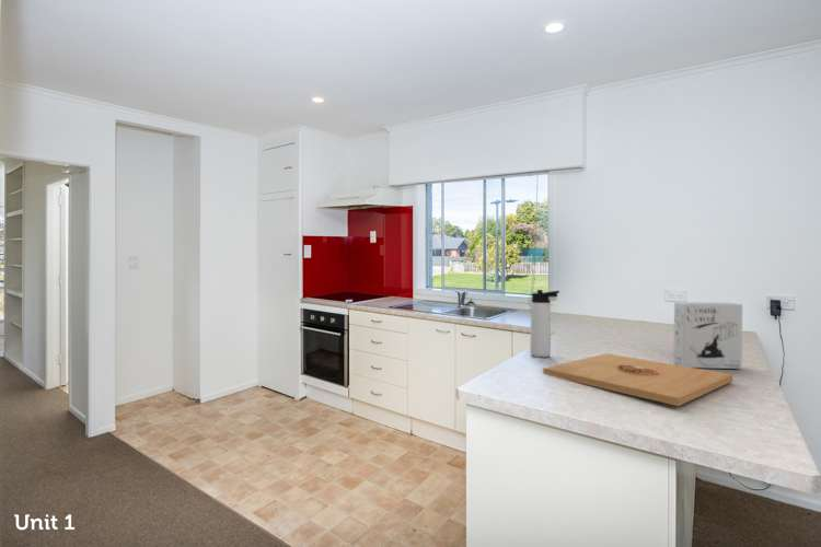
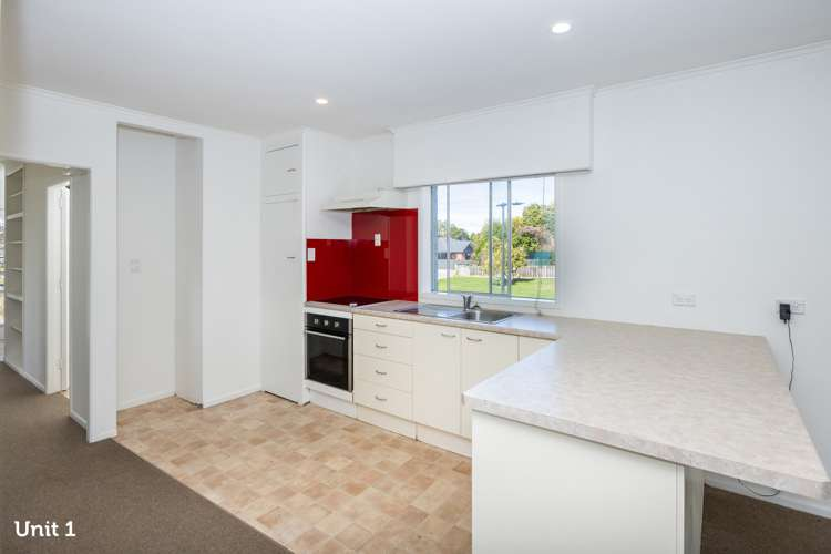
- thermos bottle [529,289,560,358]
- cereal box [672,301,743,370]
- platter [542,352,735,407]
